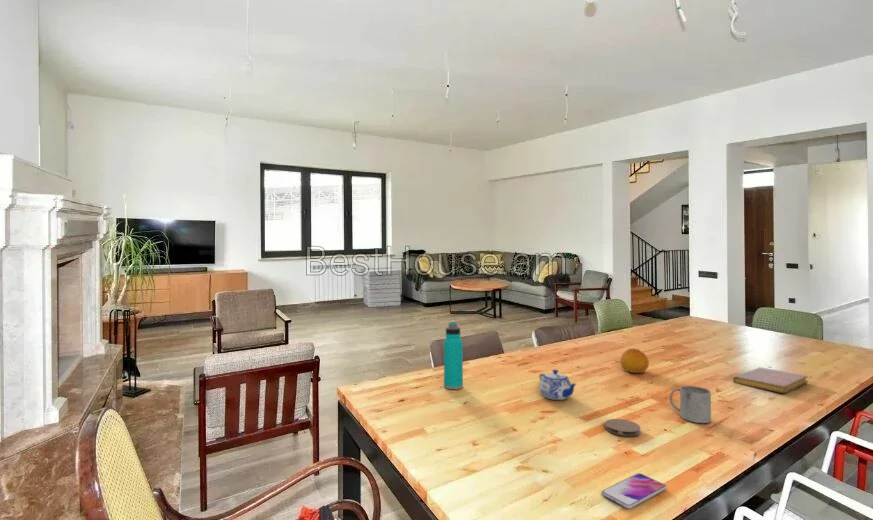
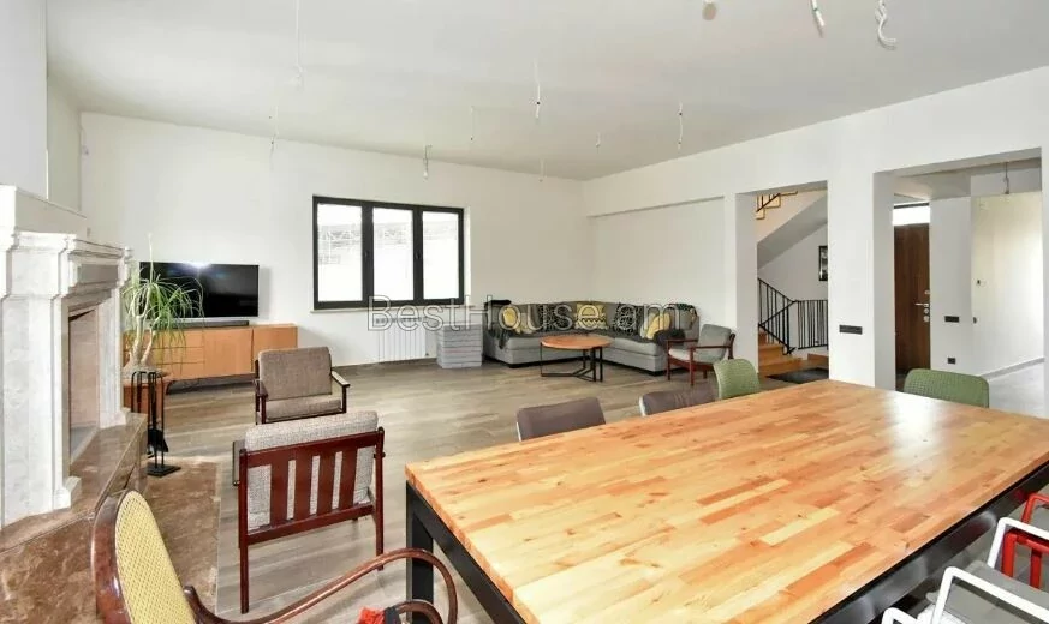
- smartphone [601,472,667,509]
- notebook [732,367,809,394]
- coaster [604,418,642,437]
- mug [669,385,712,424]
- teapot [538,369,578,401]
- water bottle [443,321,464,390]
- fruit [619,347,650,374]
